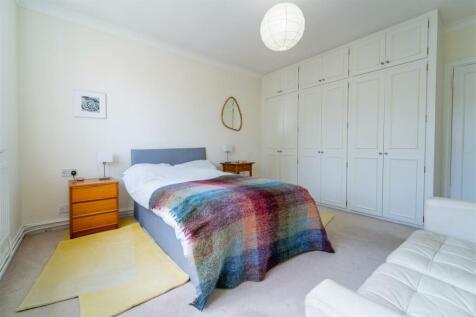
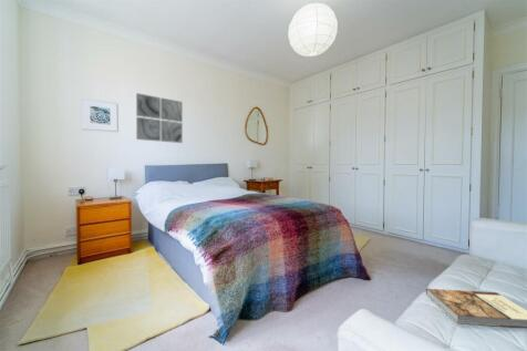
+ wall art [135,92,184,144]
+ book [425,288,527,329]
